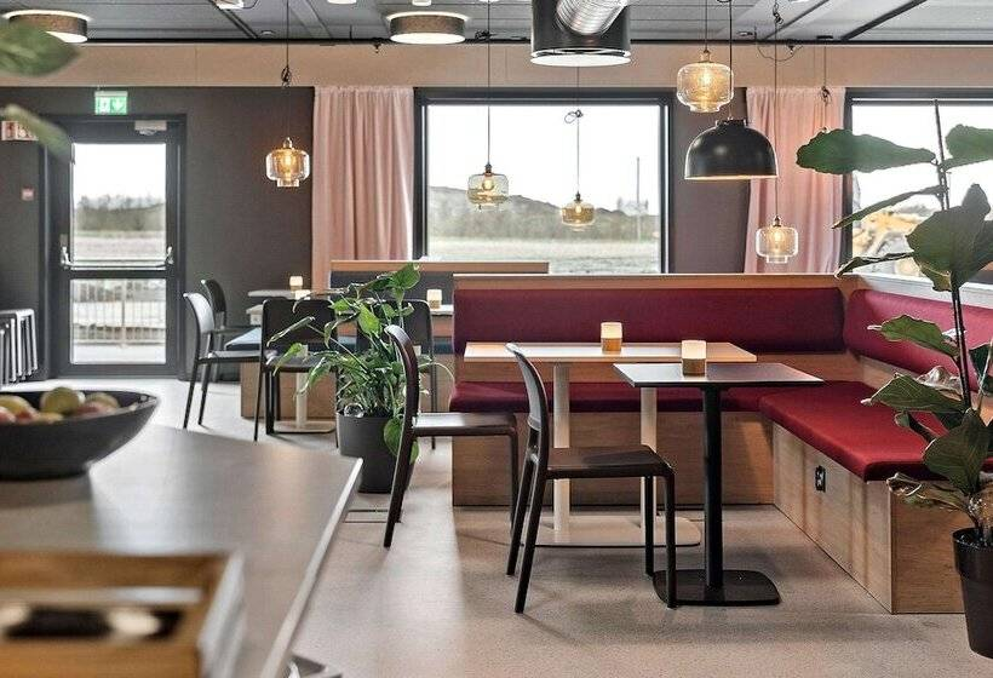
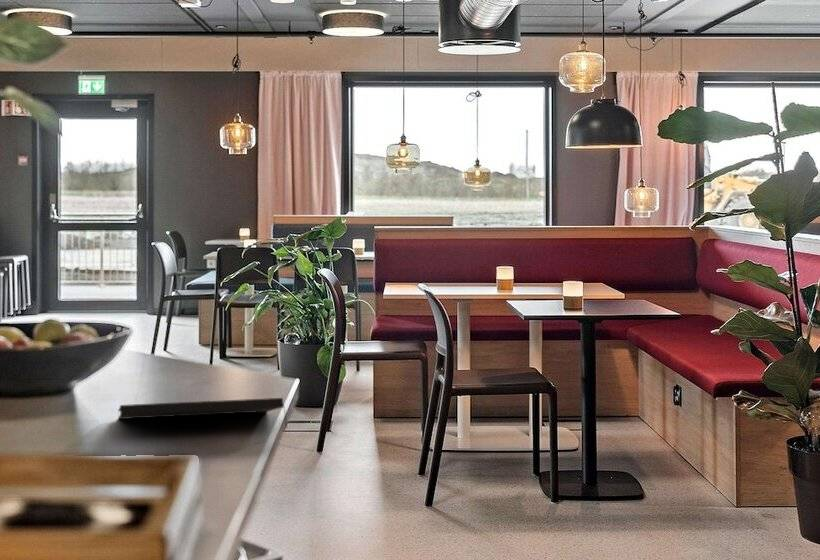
+ notepad [117,397,288,429]
